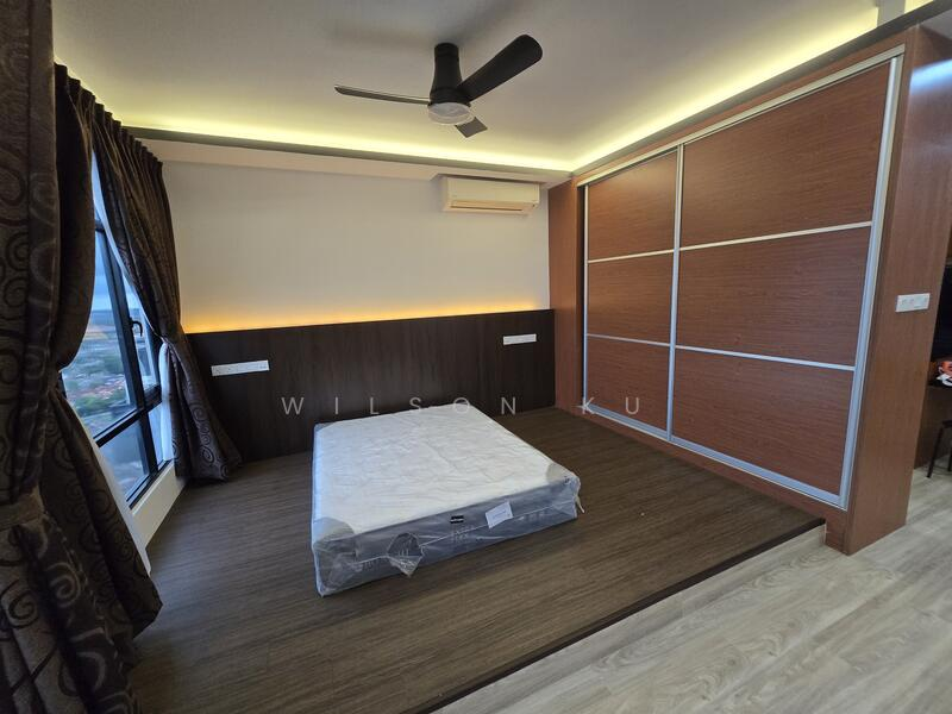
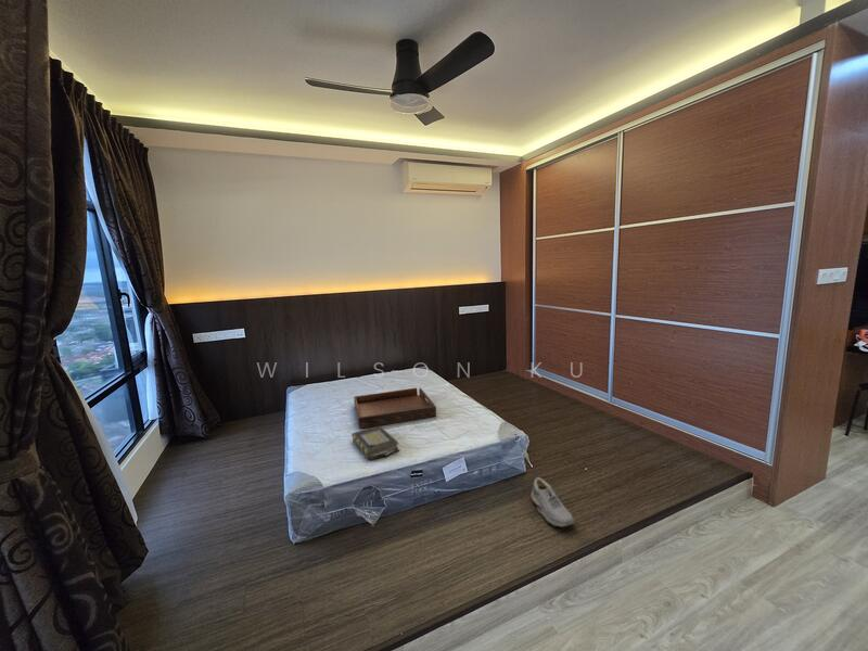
+ shoe [529,476,575,528]
+ book [352,425,400,461]
+ serving tray [353,387,437,430]
